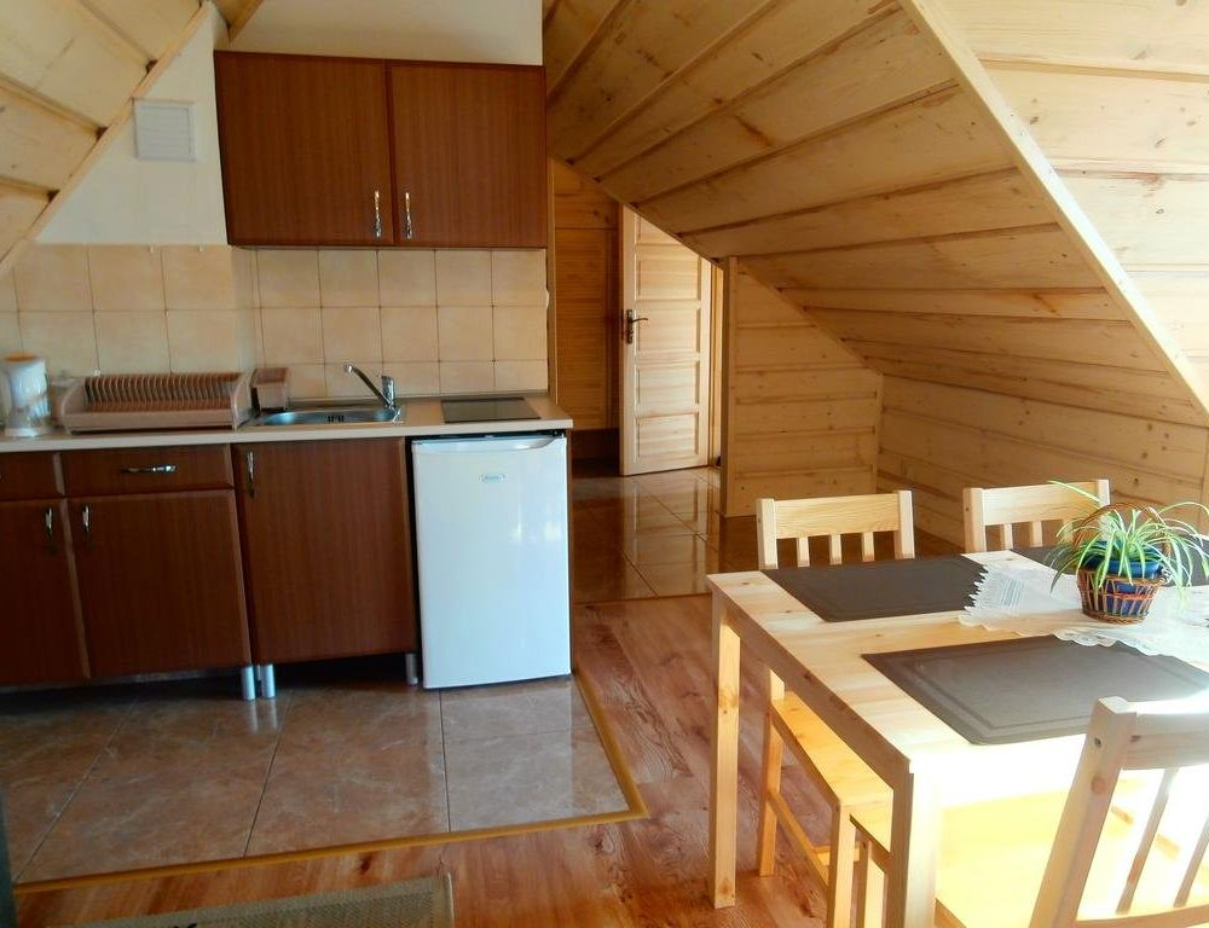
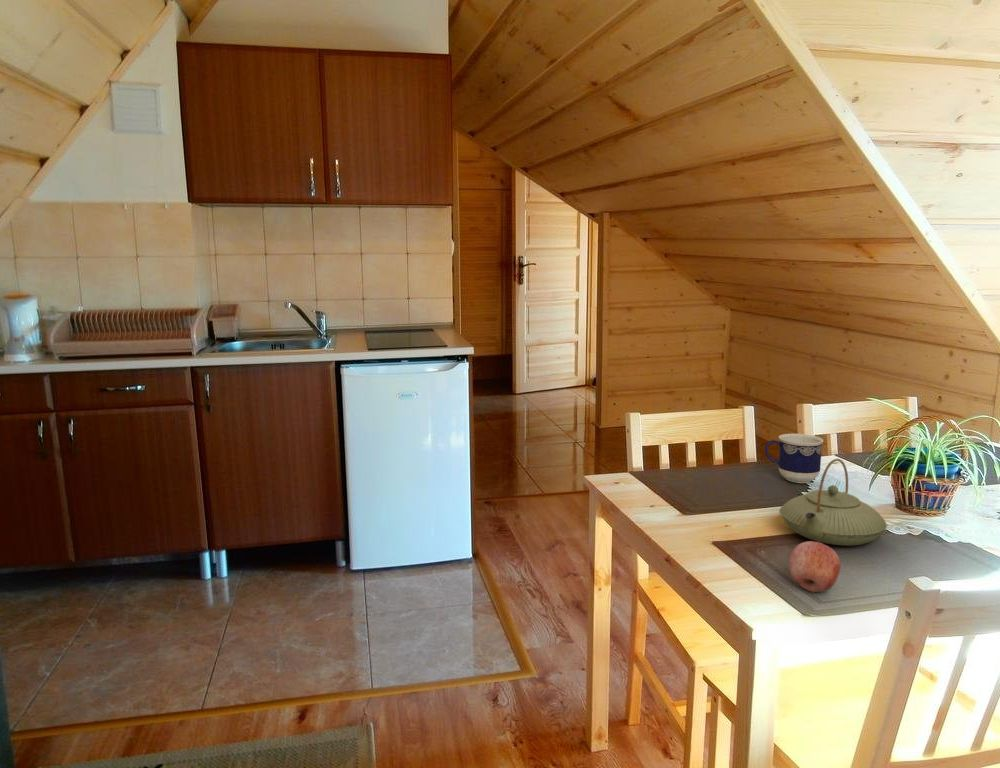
+ fruit [788,540,842,593]
+ teapot [778,458,888,547]
+ cup [764,433,824,484]
